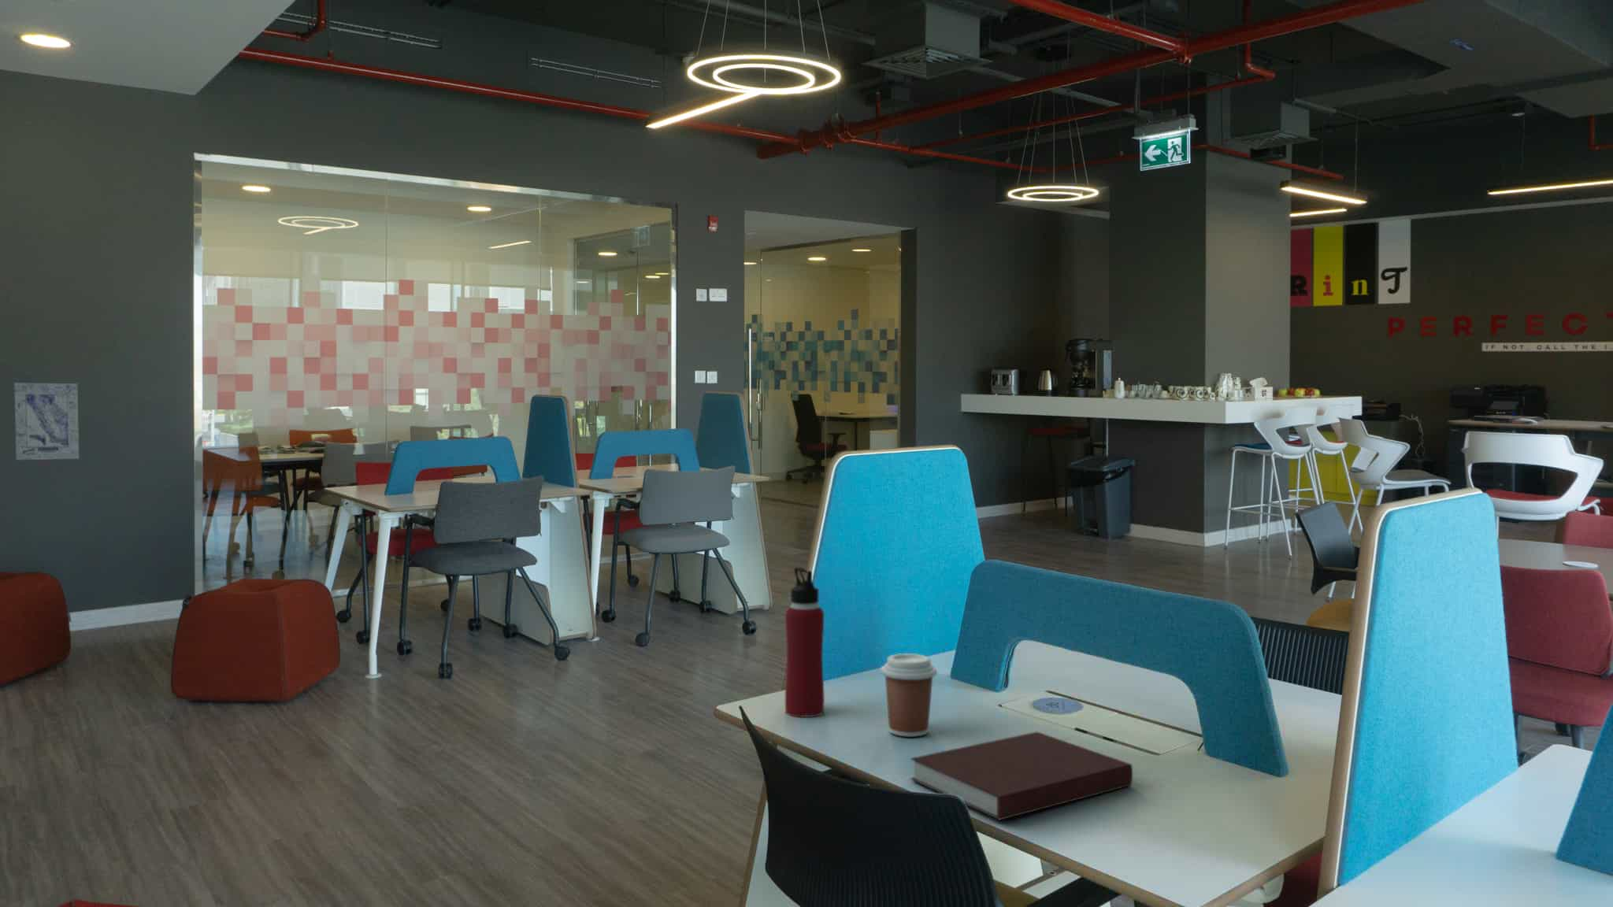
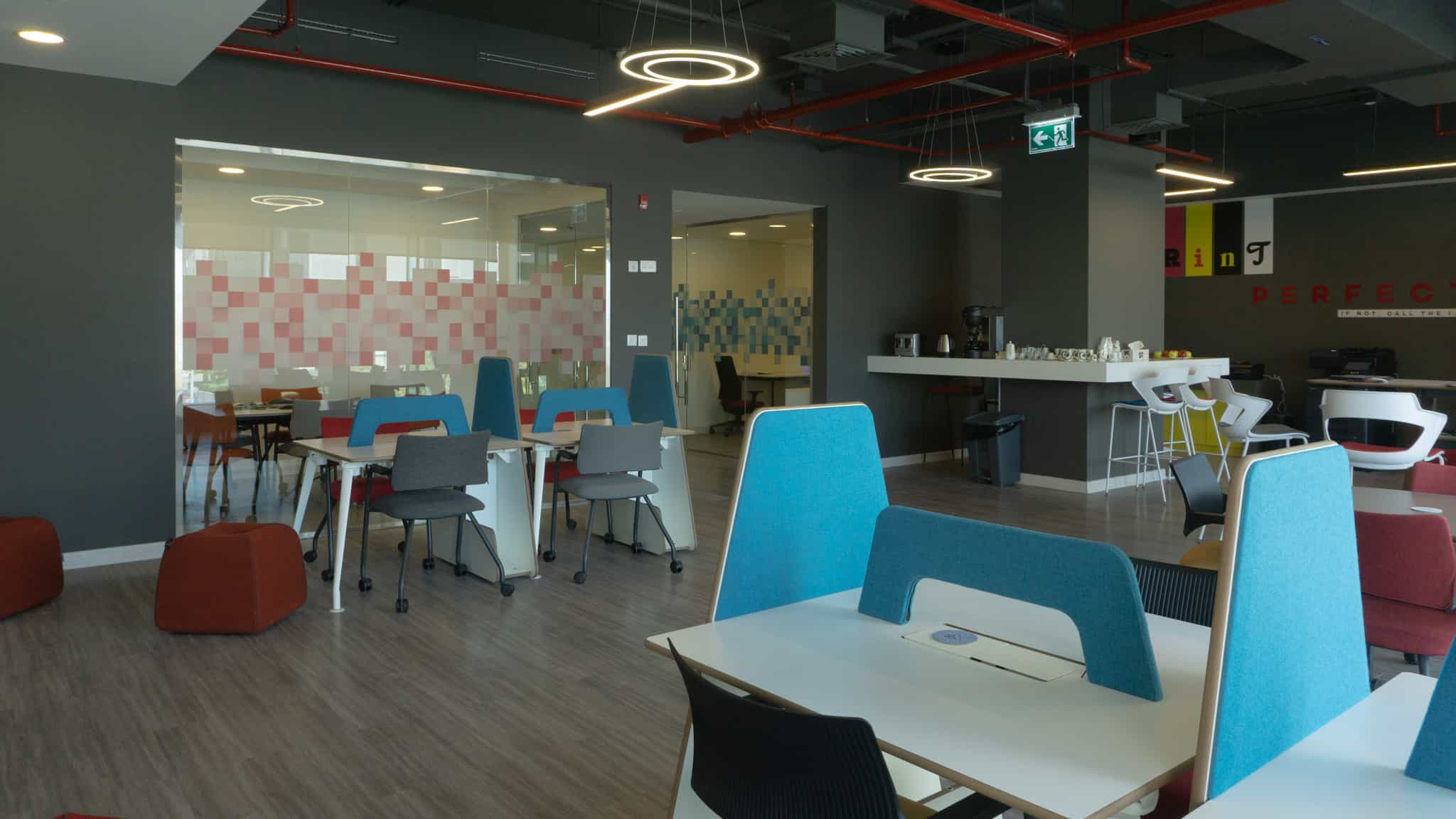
- wall art [13,382,80,461]
- water bottle [784,566,825,718]
- notebook [908,731,1133,822]
- coffee cup [881,652,938,738]
